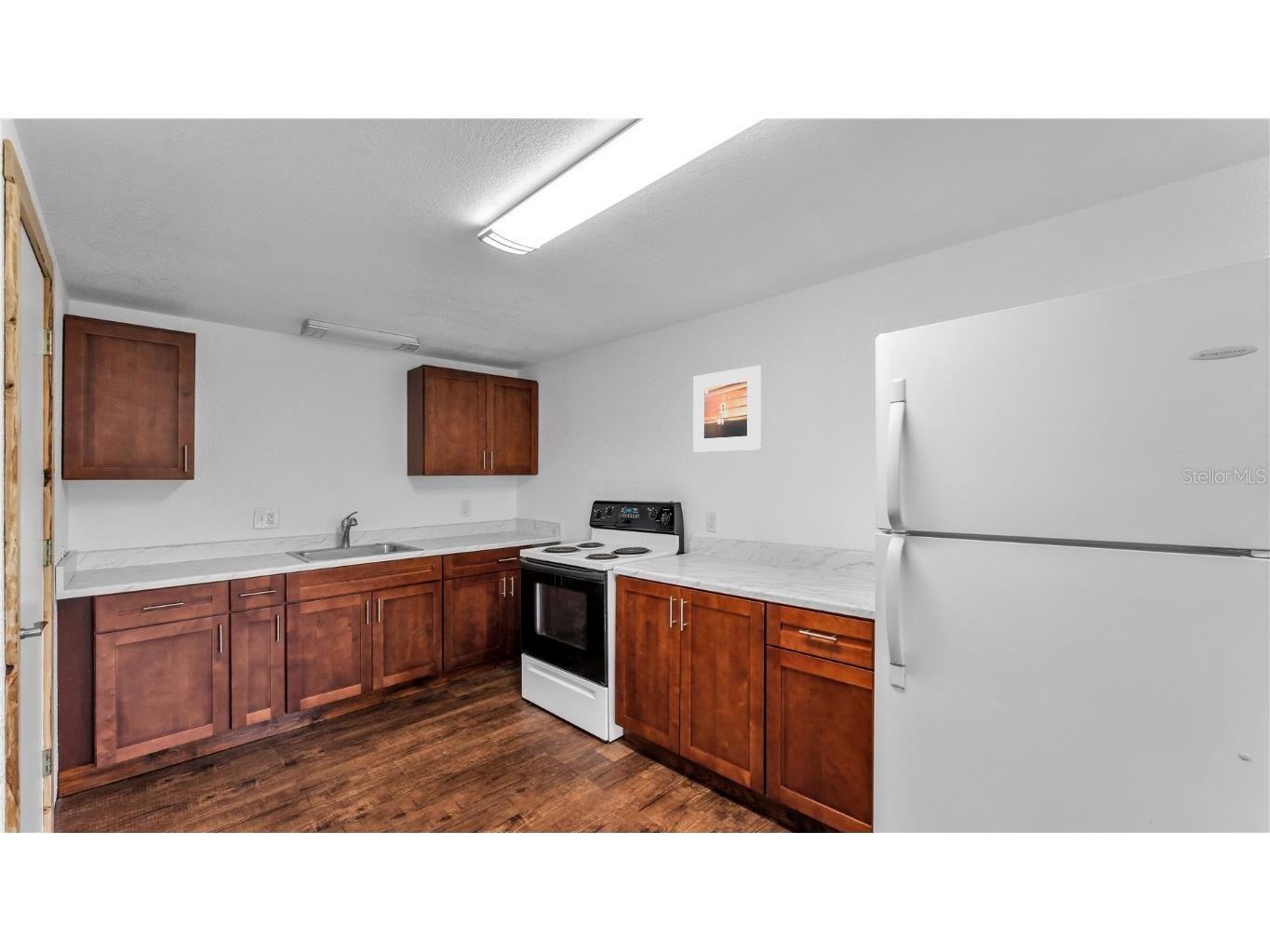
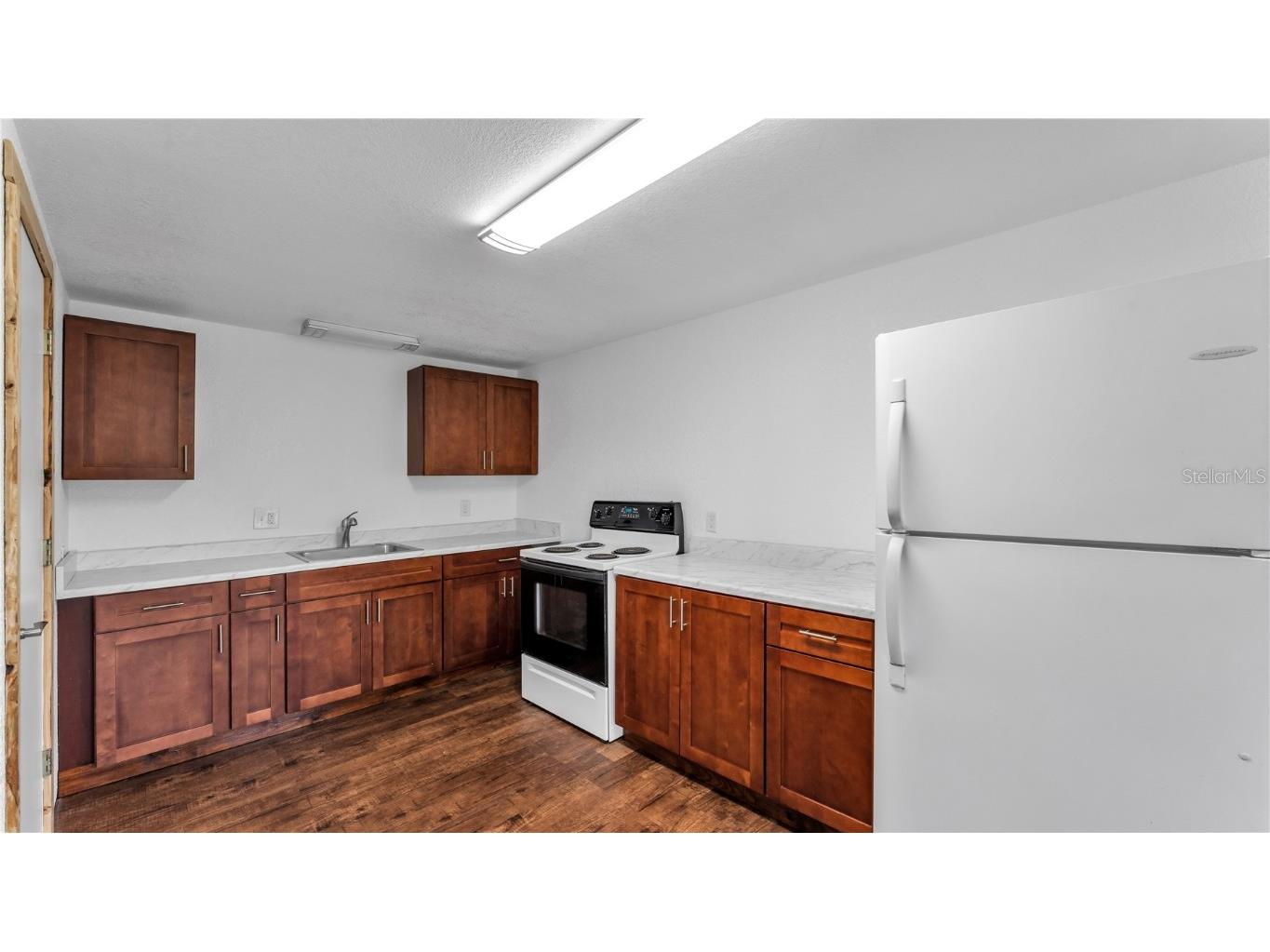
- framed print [692,365,762,453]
